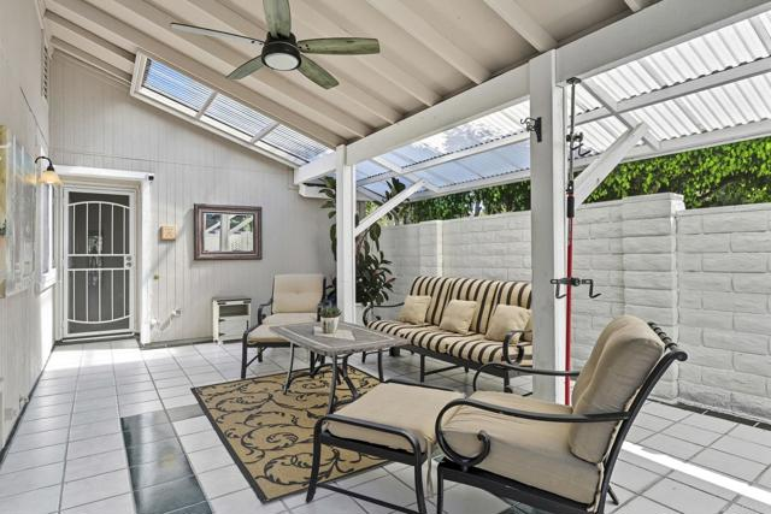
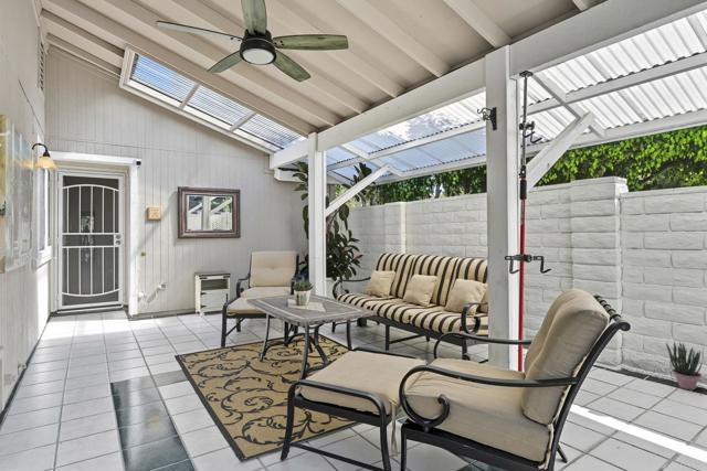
+ potted plant [665,341,704,392]
